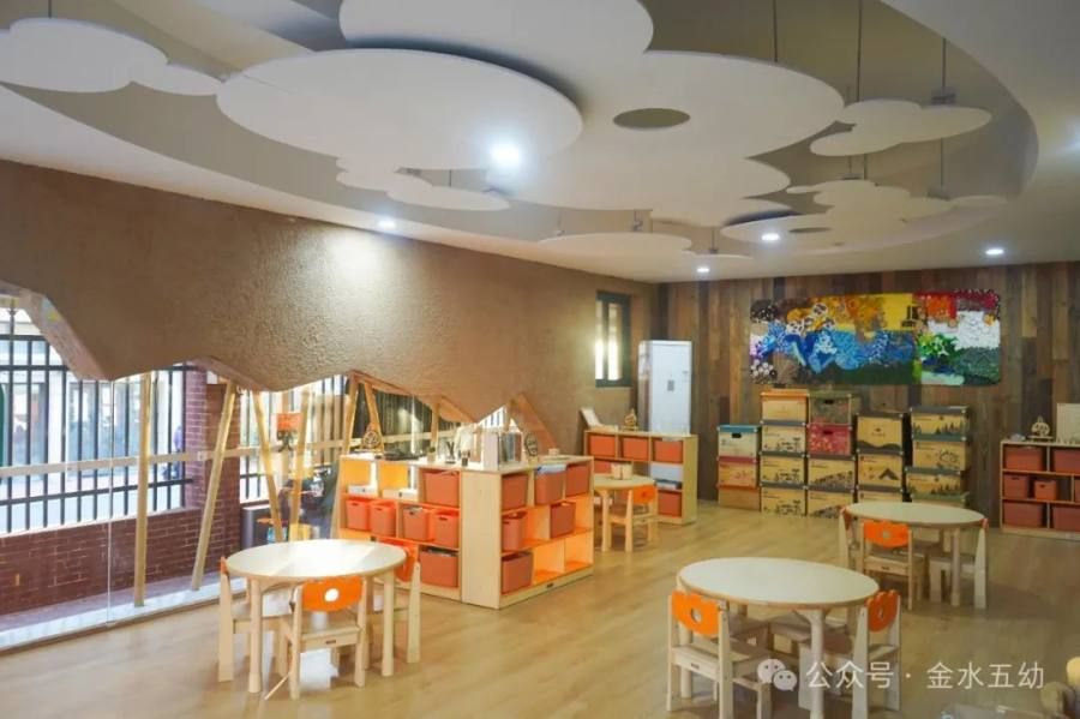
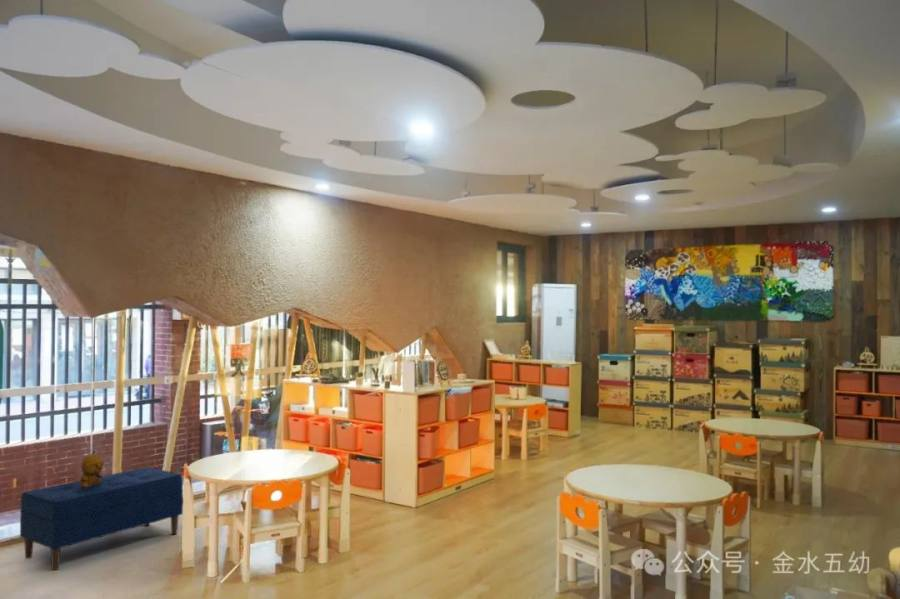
+ stuffed bear [79,450,105,488]
+ bench [19,466,184,571]
